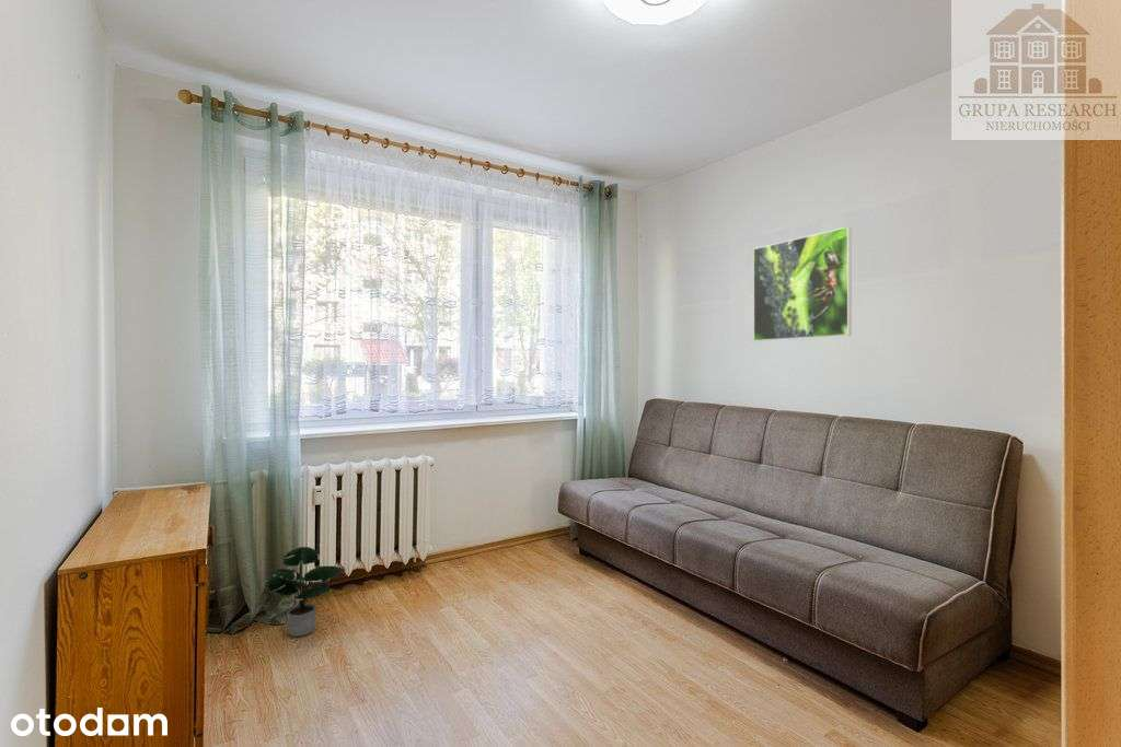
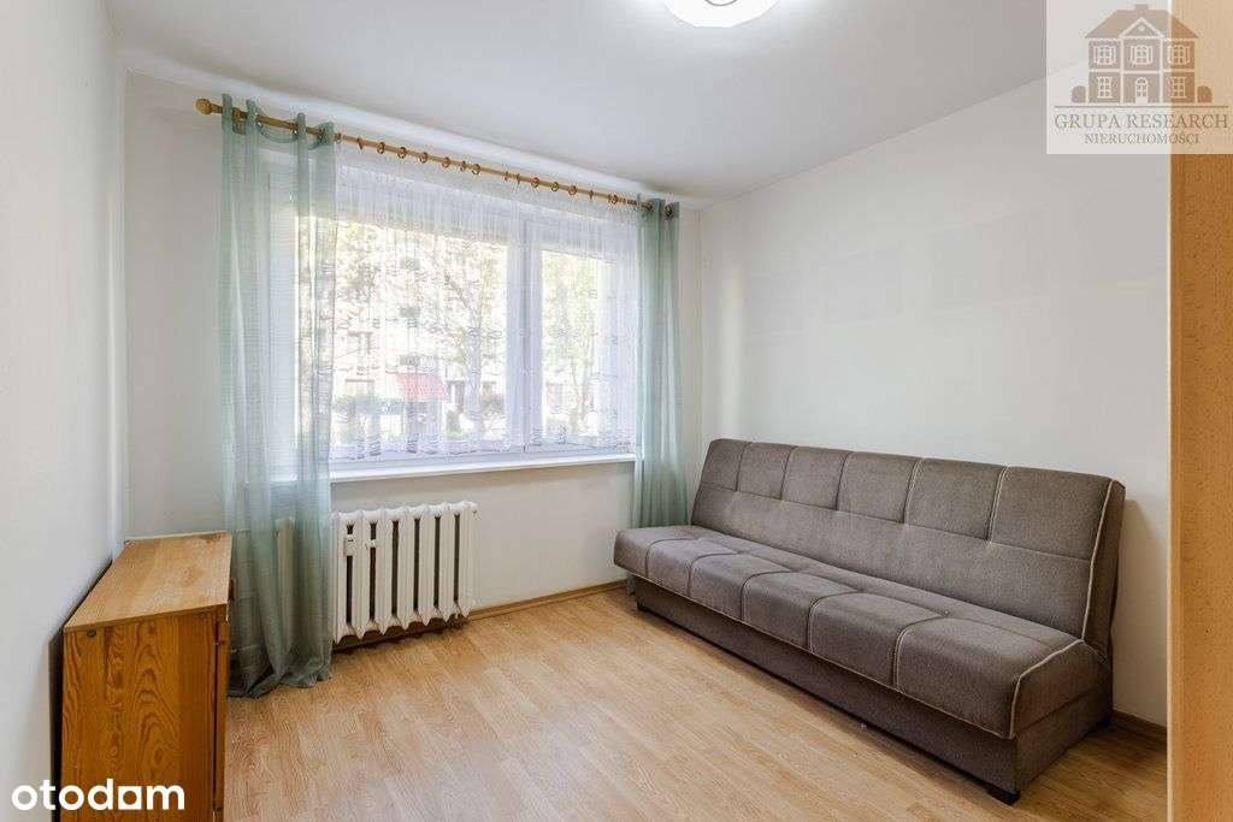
- potted plant [264,546,346,638]
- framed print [752,225,853,342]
